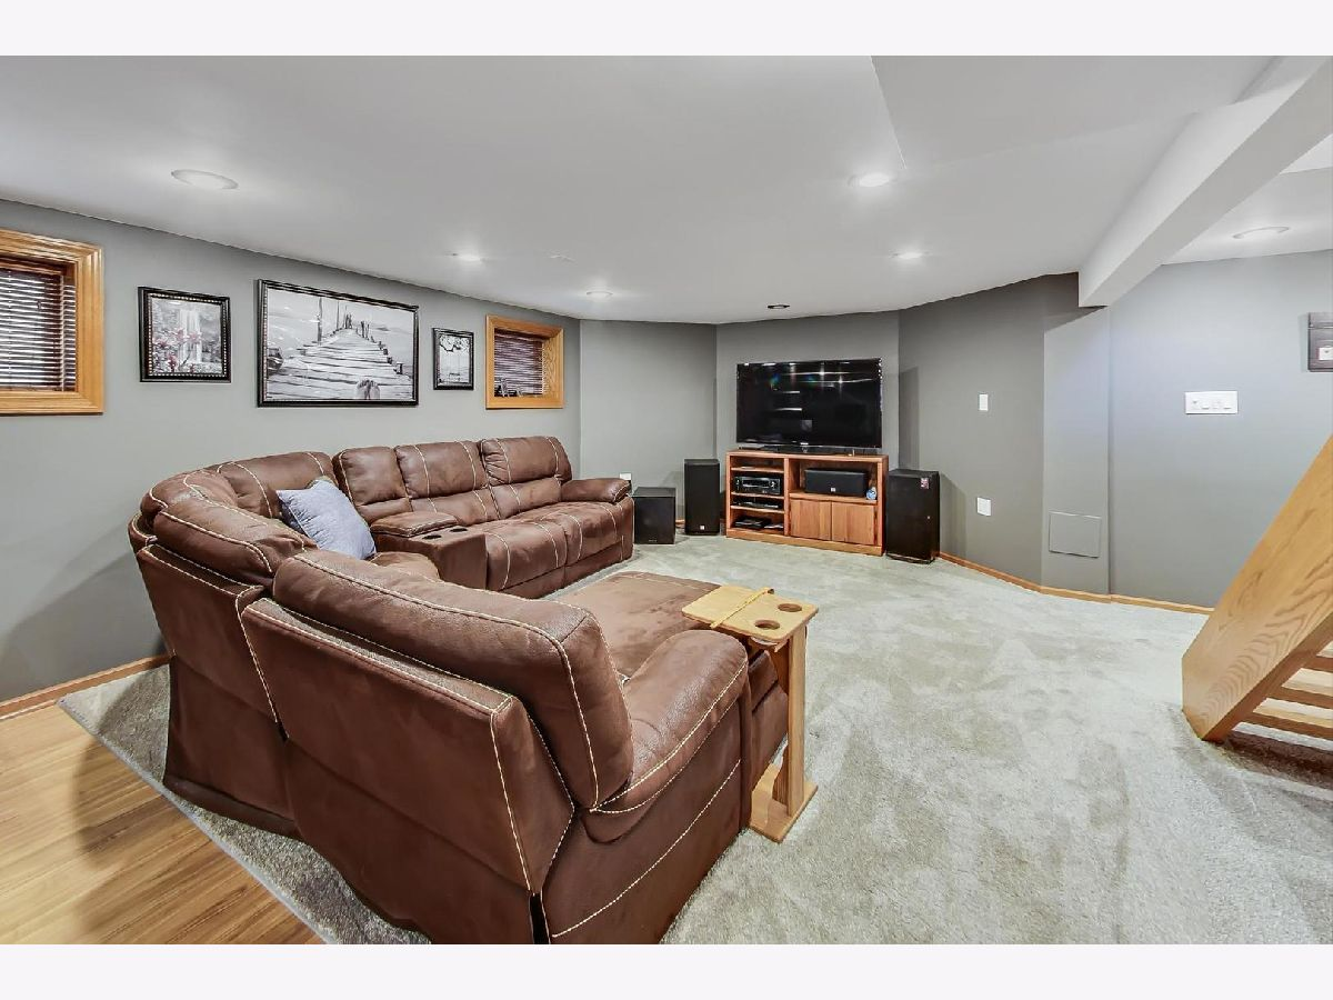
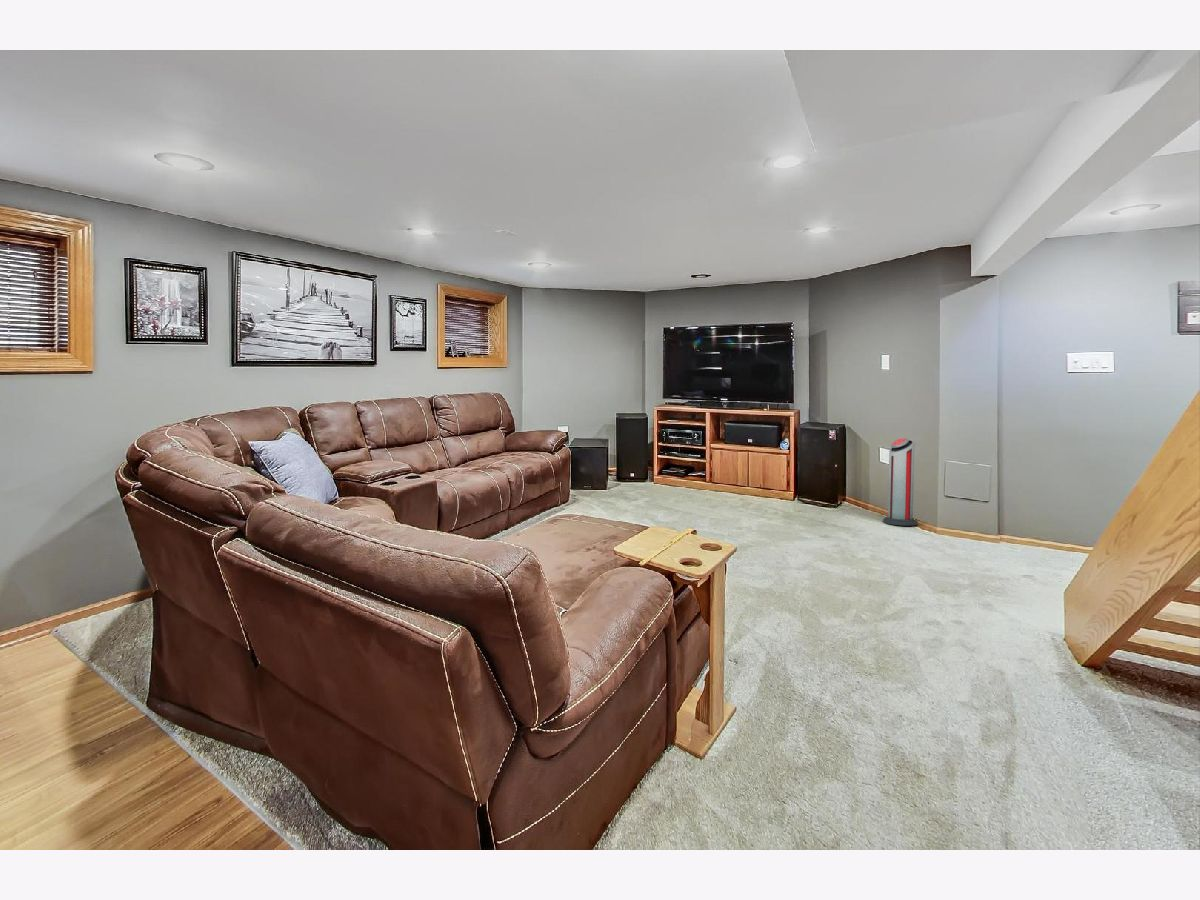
+ air purifier [882,437,919,527]
